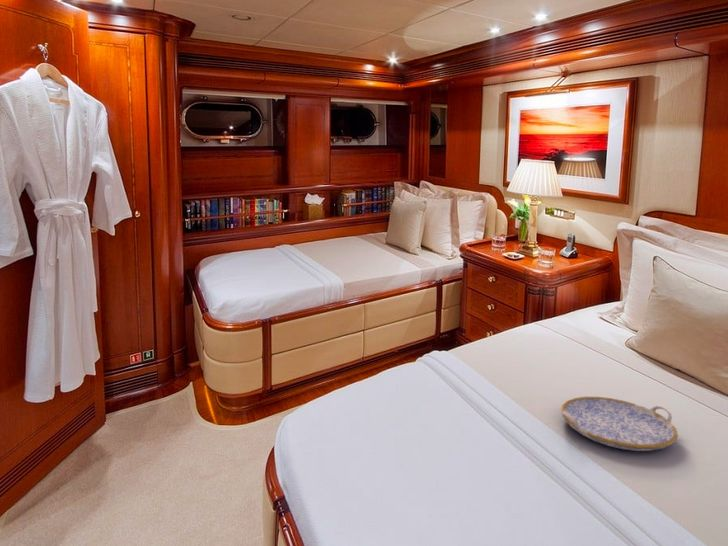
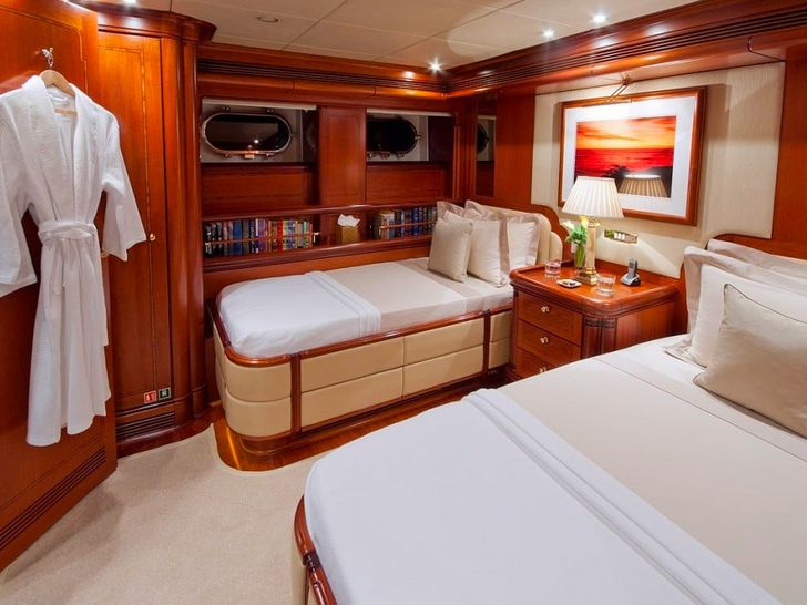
- serving tray [560,396,679,452]
